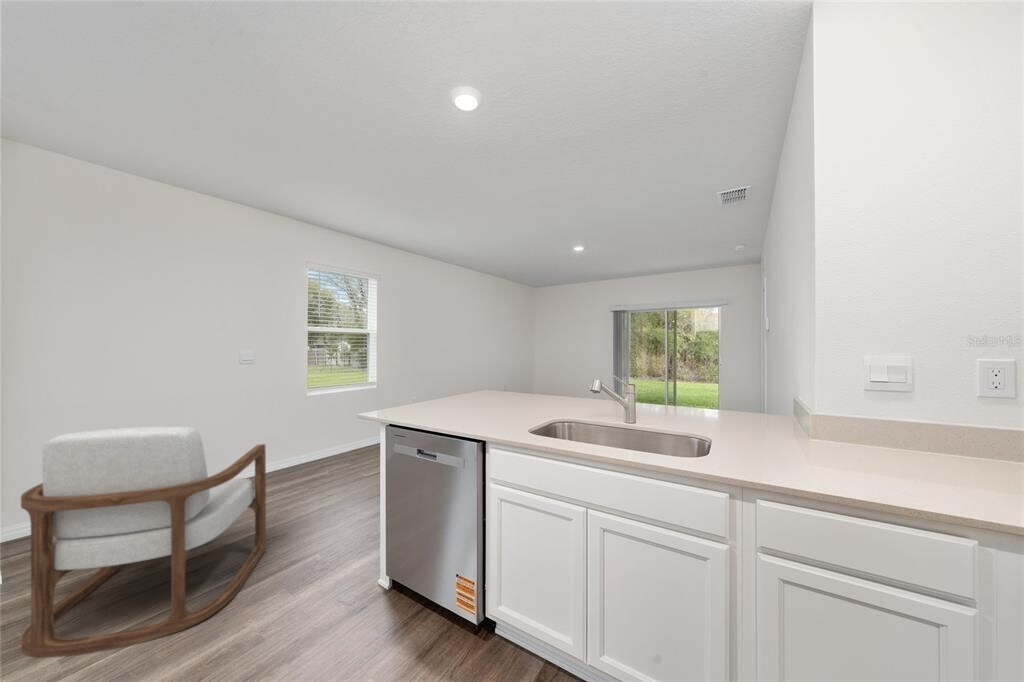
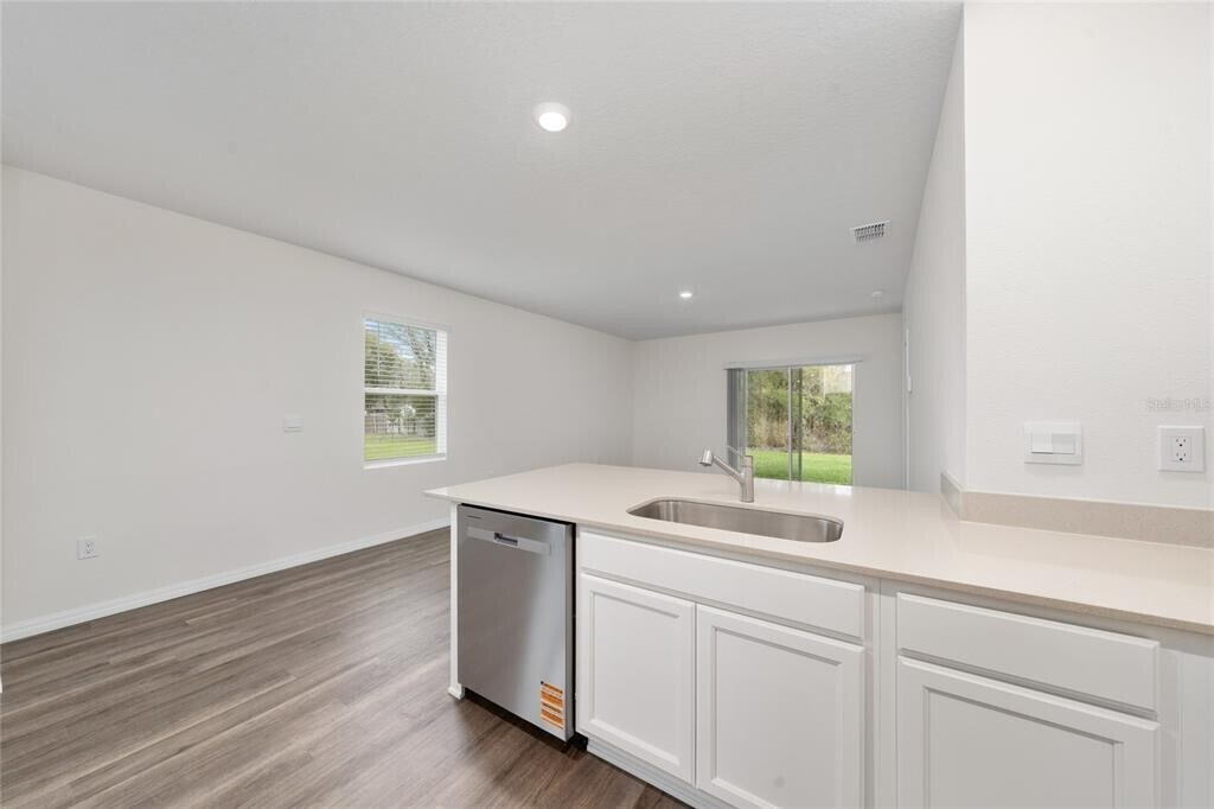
- armchair [20,426,267,659]
